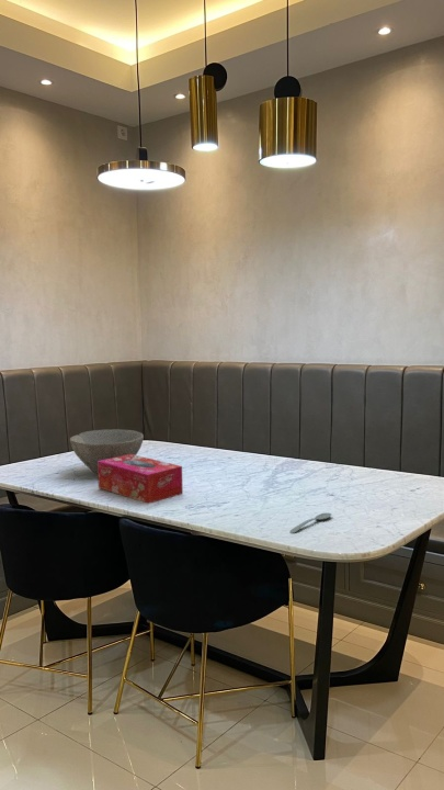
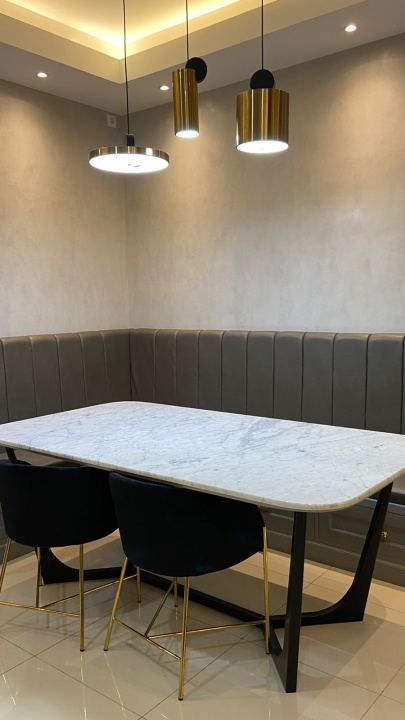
- tissue box [96,454,184,505]
- bowl [69,428,145,474]
- spoon [288,512,332,534]
